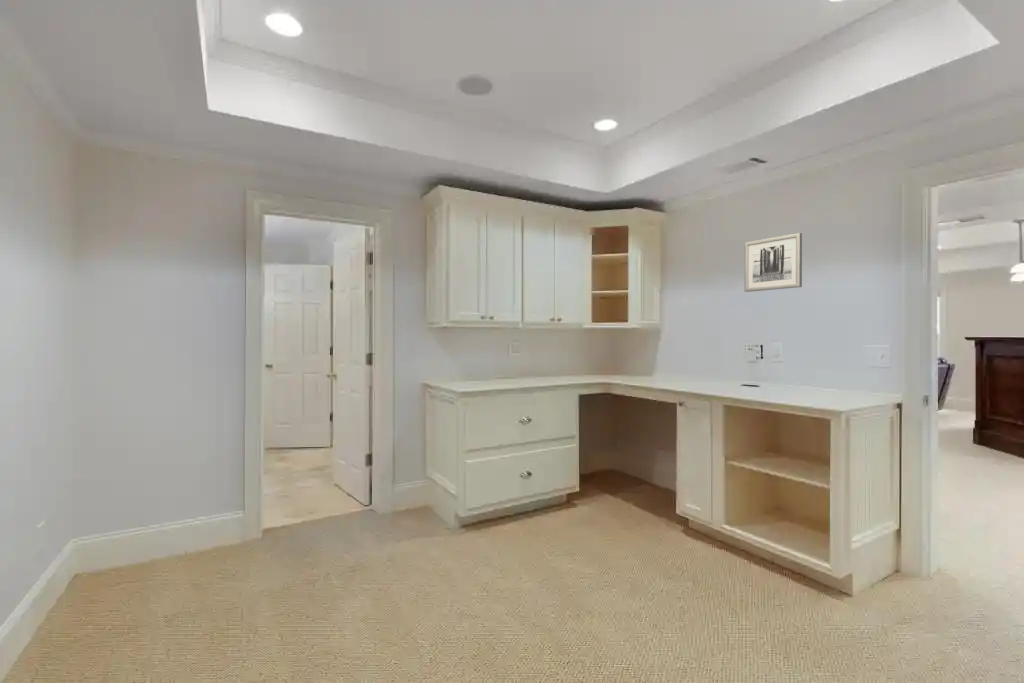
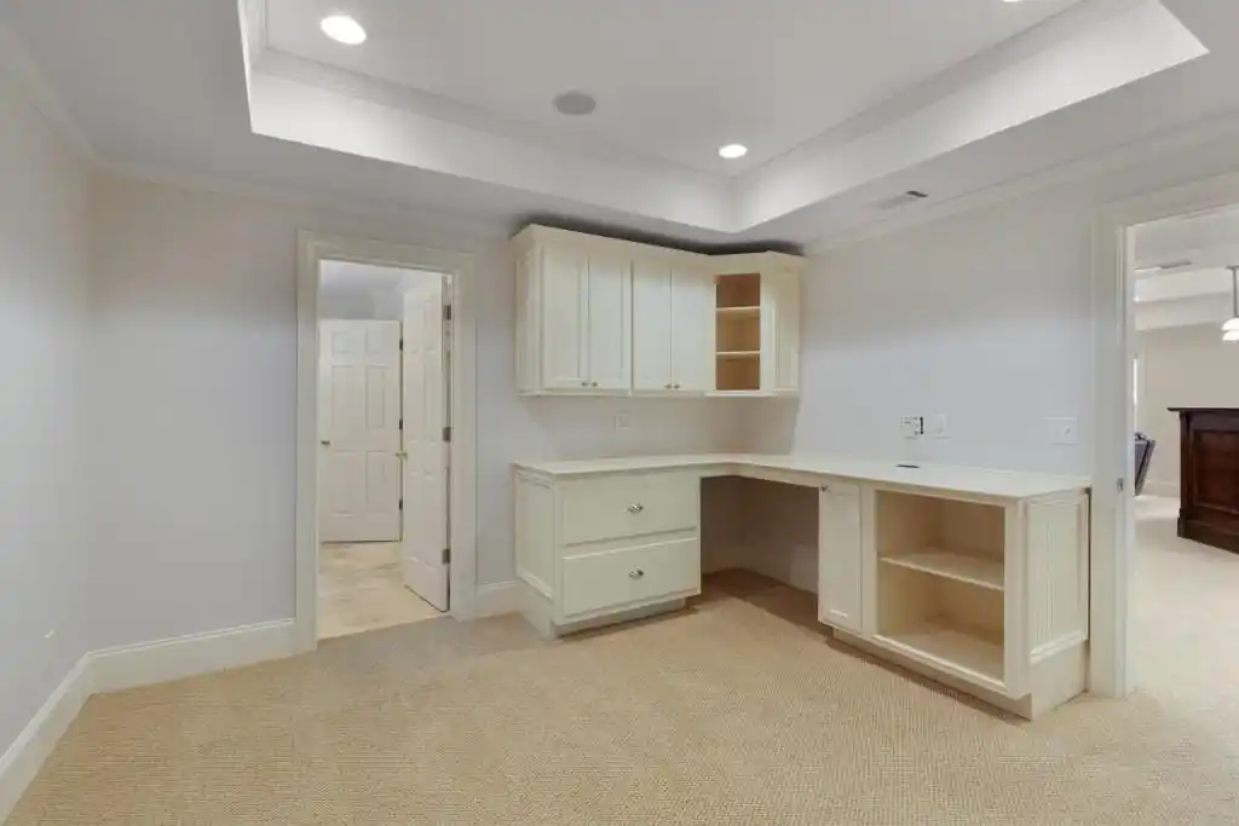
- wall art [744,232,803,293]
